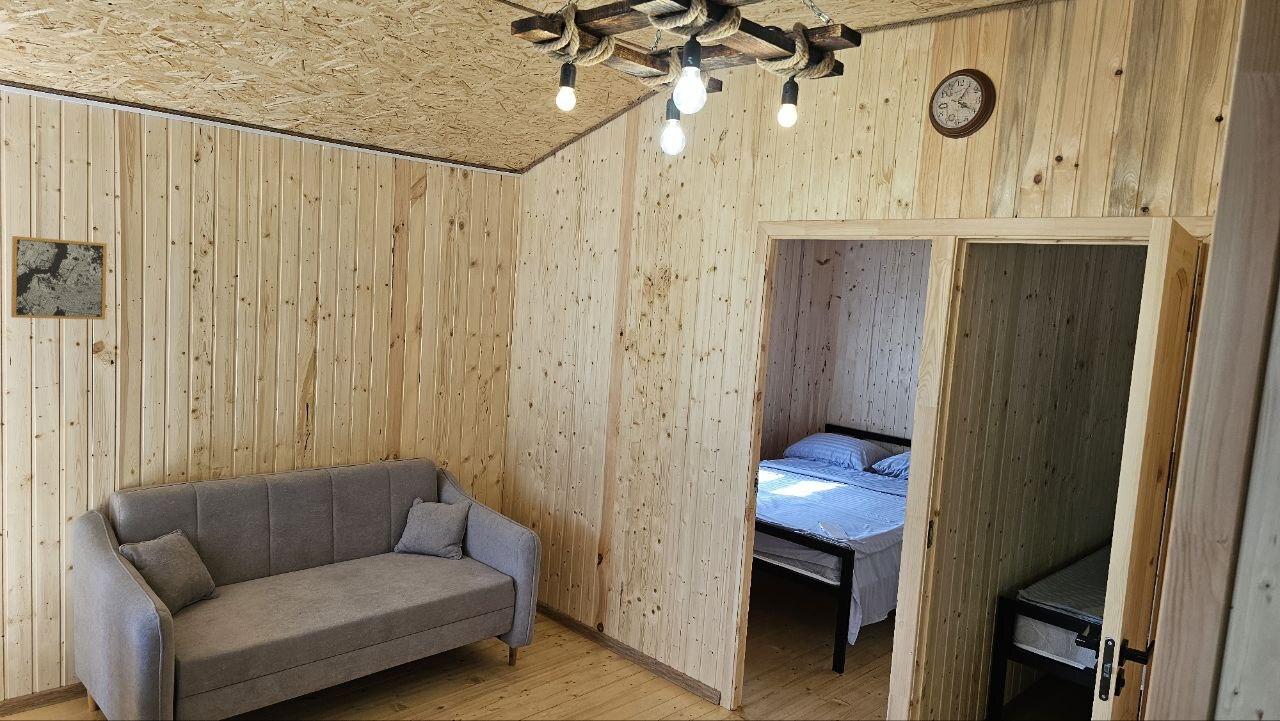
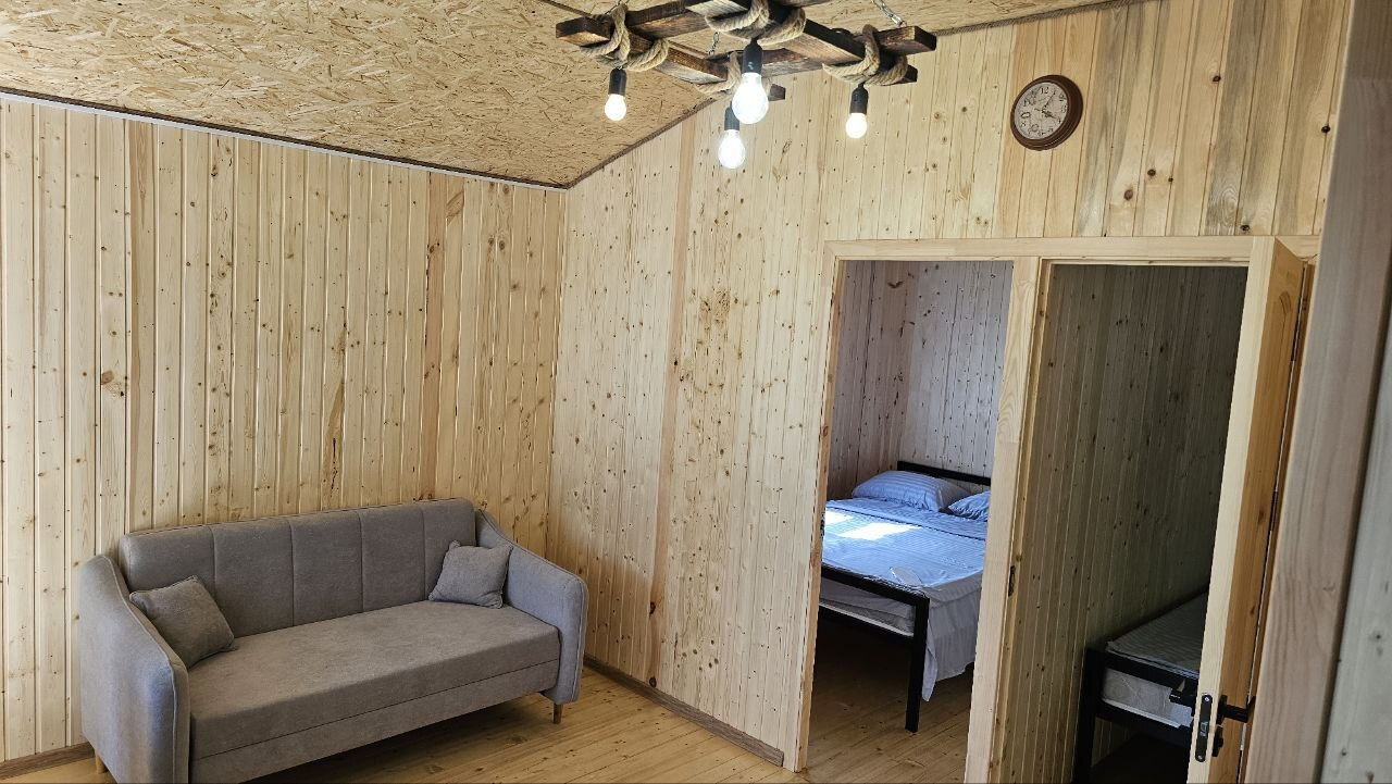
- wall art [10,235,108,321]
